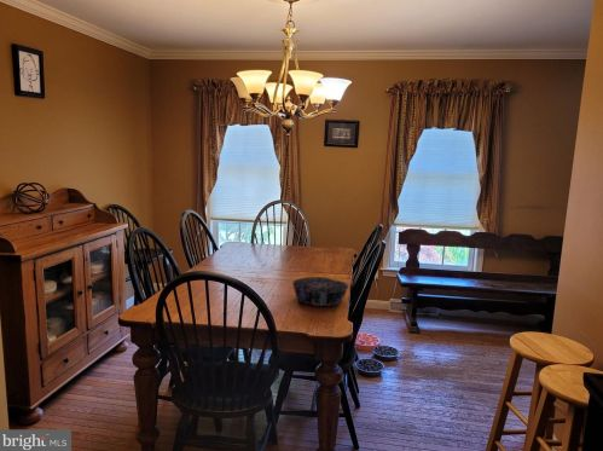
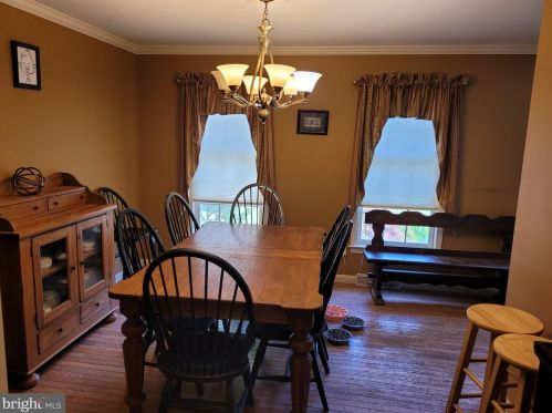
- decorative bowl [291,276,350,307]
